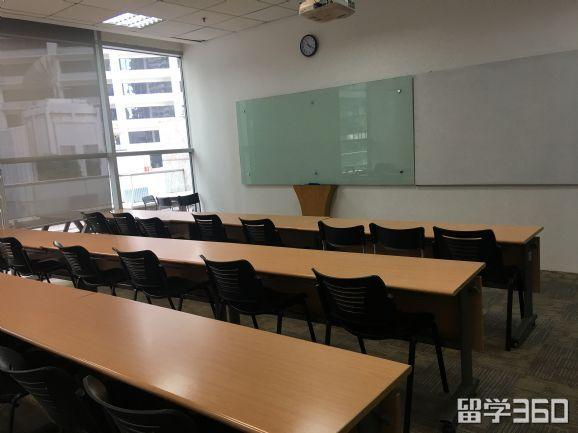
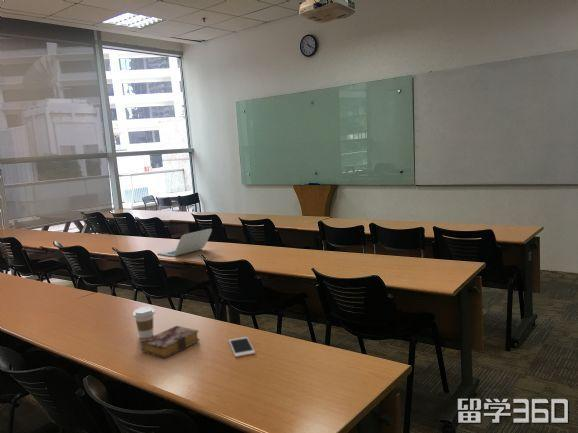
+ coffee cup [132,306,156,339]
+ cell phone [228,336,256,358]
+ laptop [157,228,213,257]
+ book [140,325,201,359]
